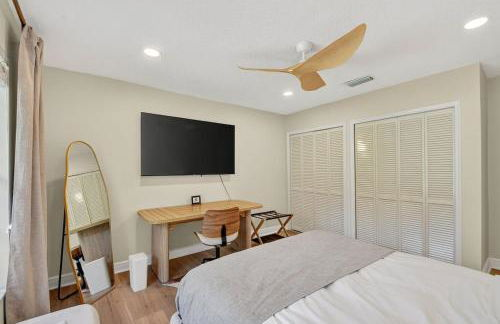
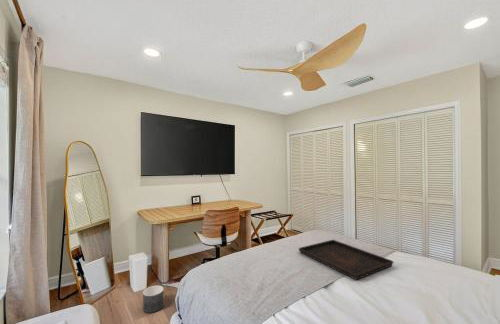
+ serving tray [298,239,394,281]
+ planter [142,285,164,314]
